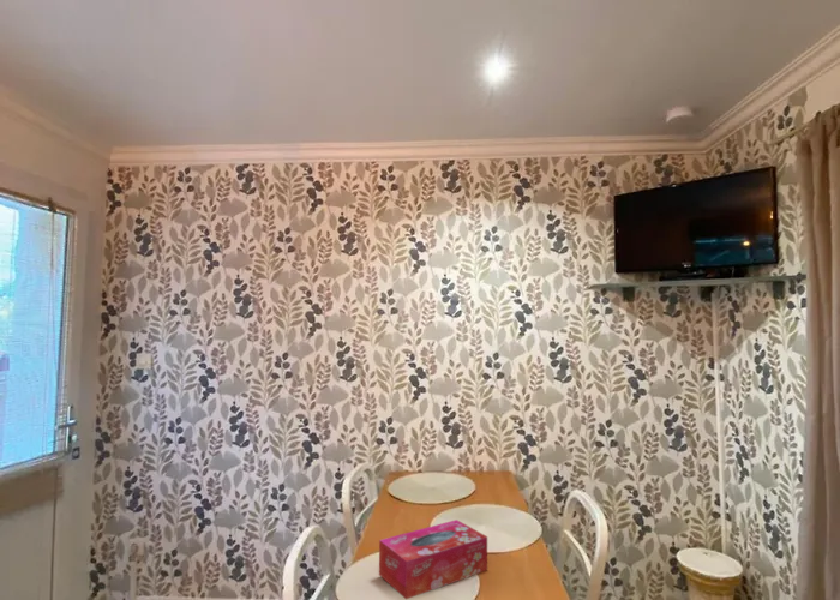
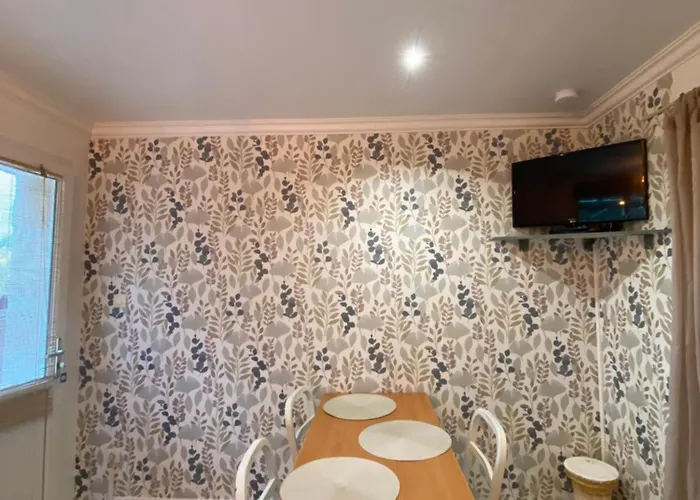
- tissue box [378,518,488,600]
